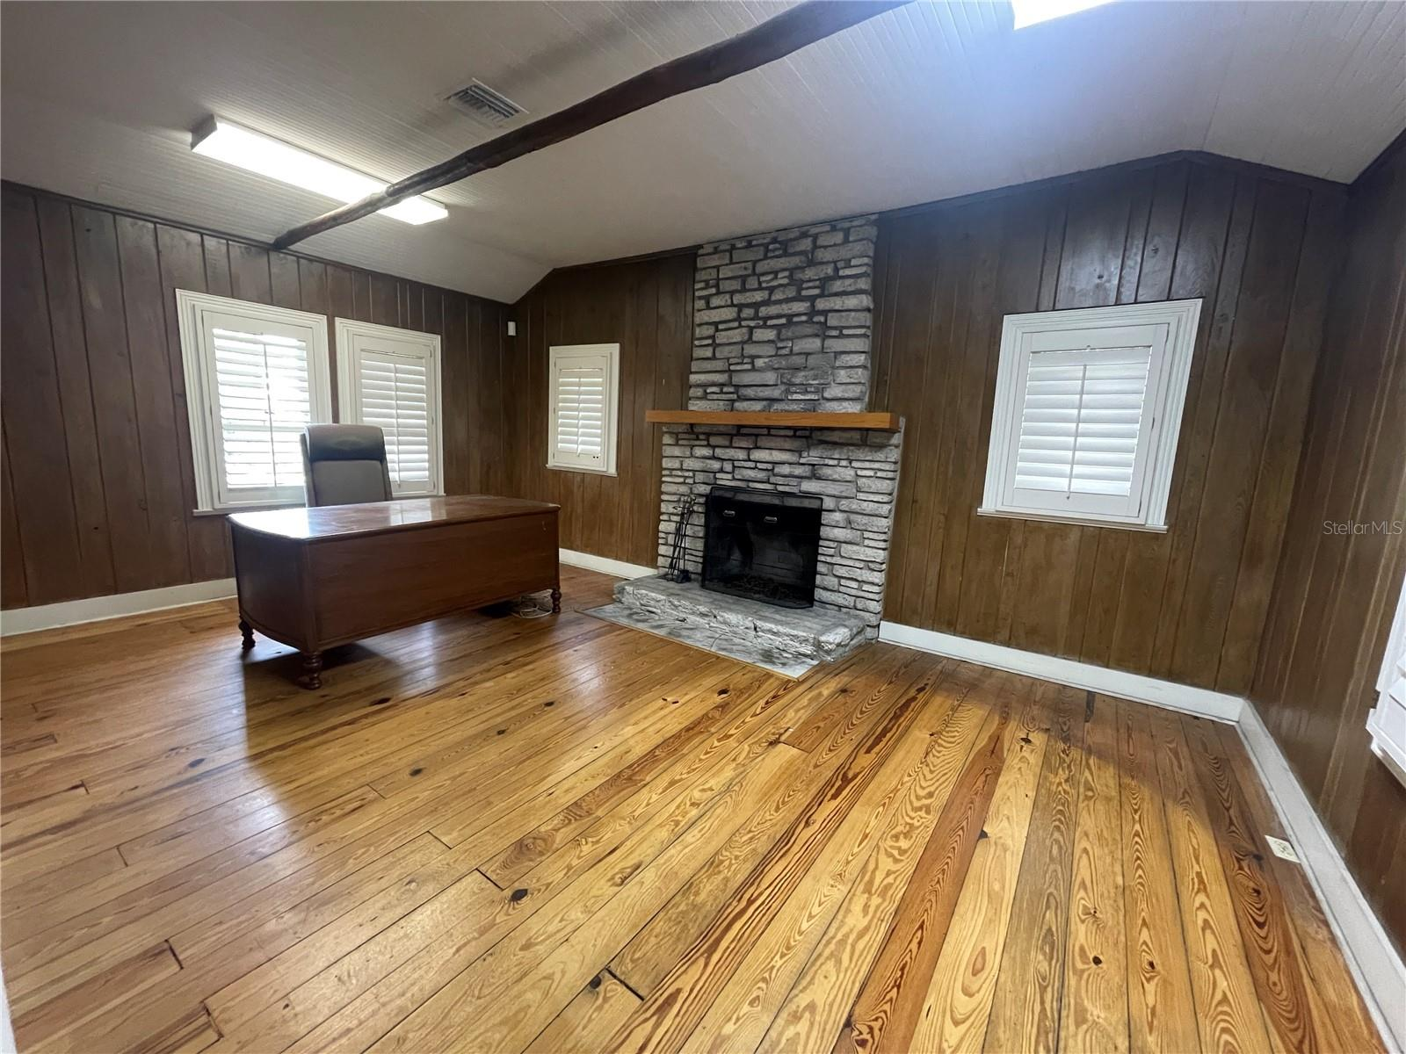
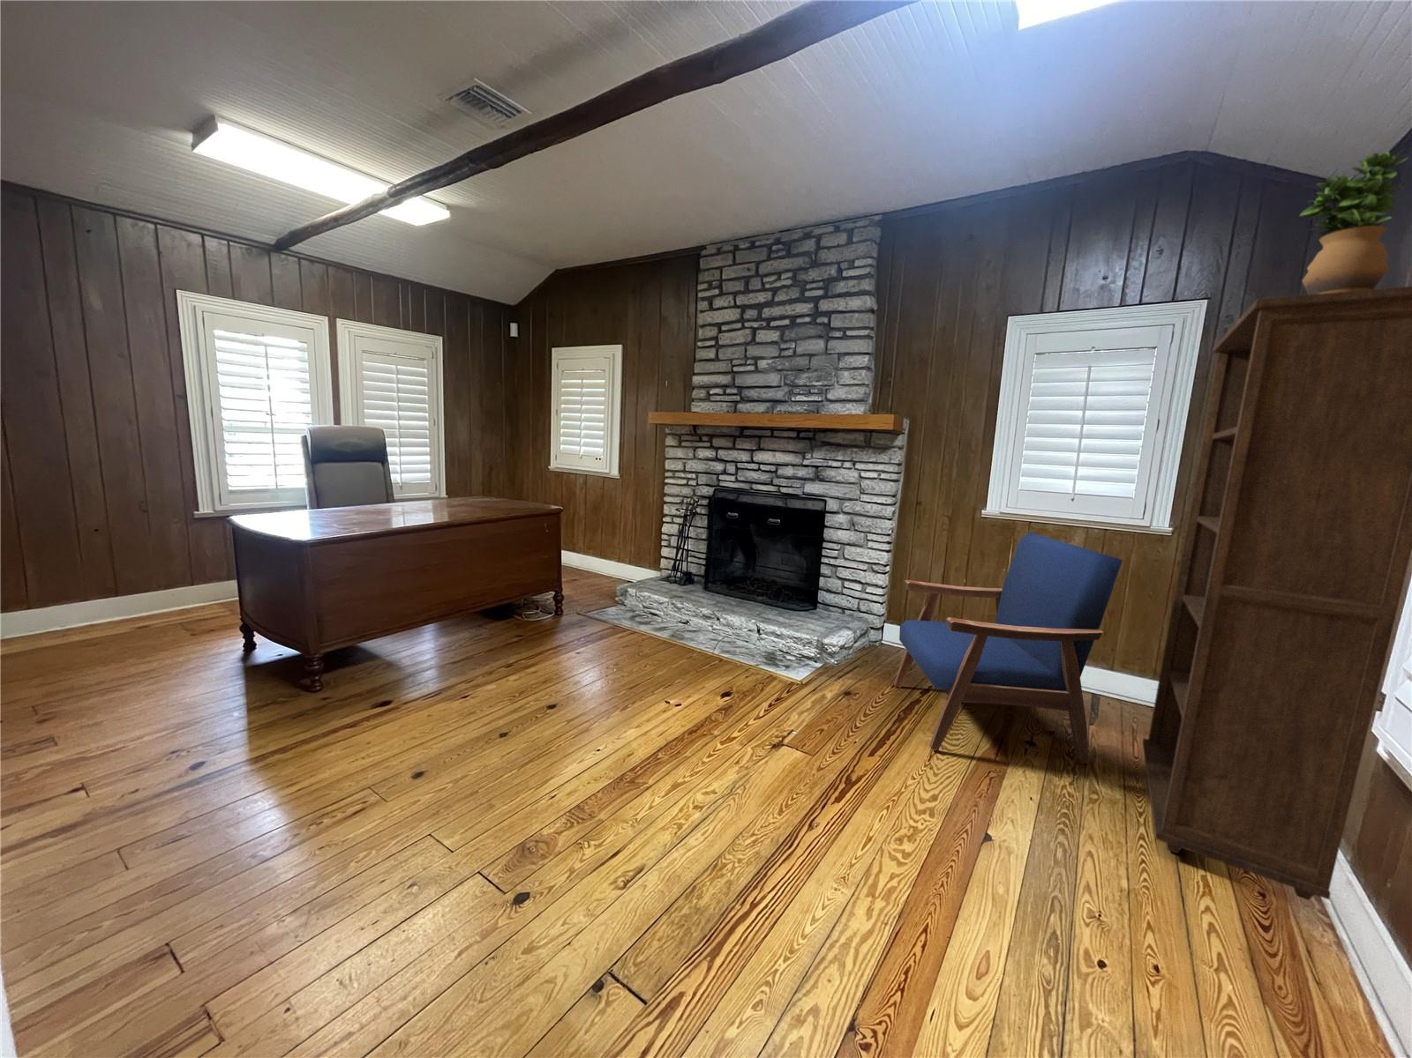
+ potted plant [1299,147,1410,295]
+ armchair [893,531,1123,766]
+ bookcase [1142,286,1412,901]
